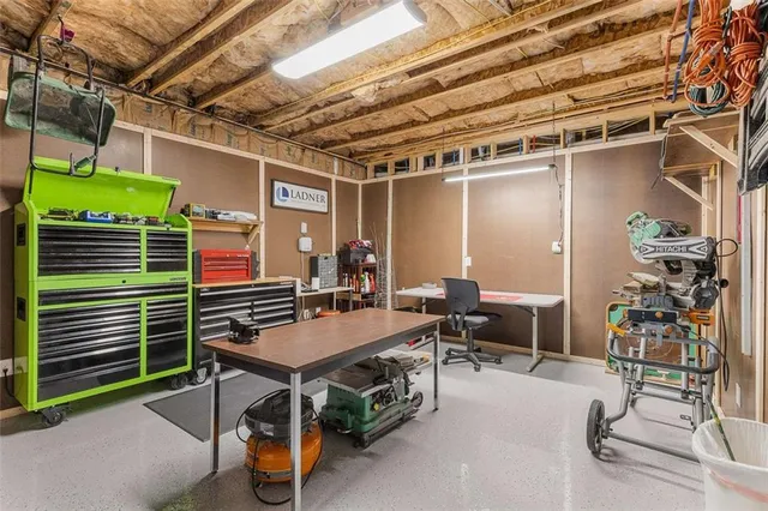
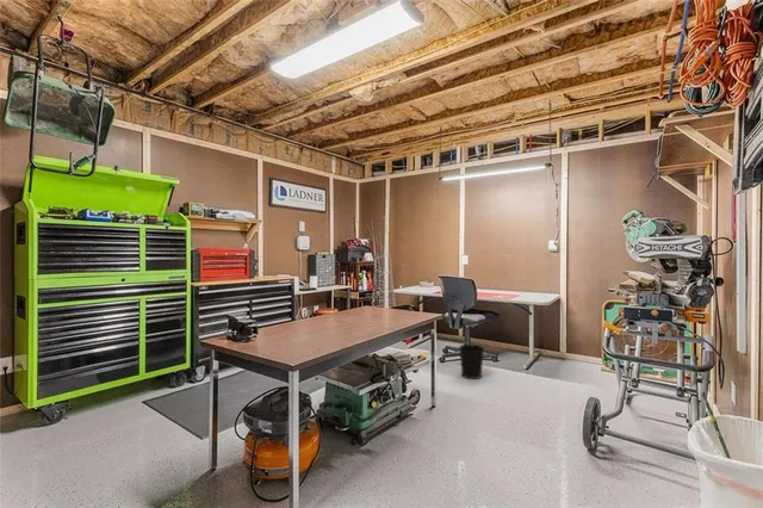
+ wastebasket [458,343,485,380]
